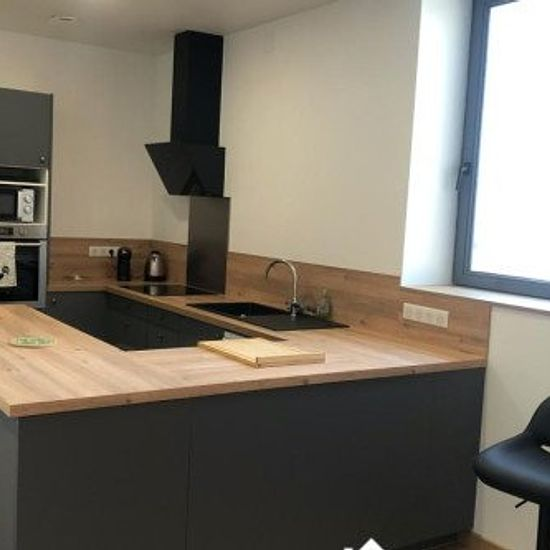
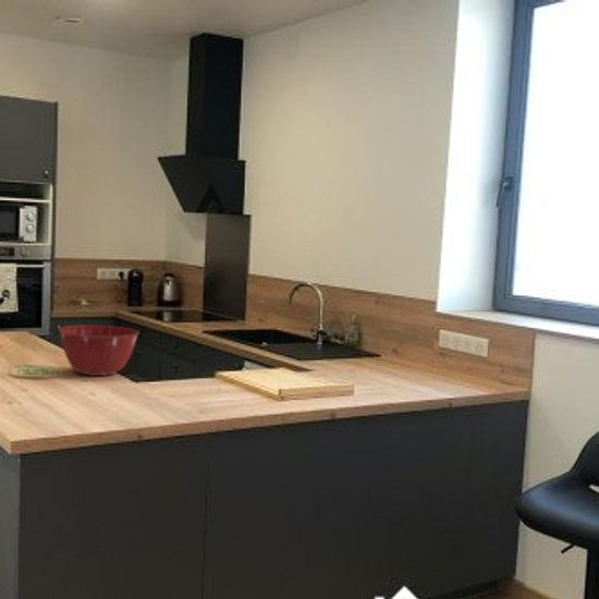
+ mixing bowl [57,325,140,377]
